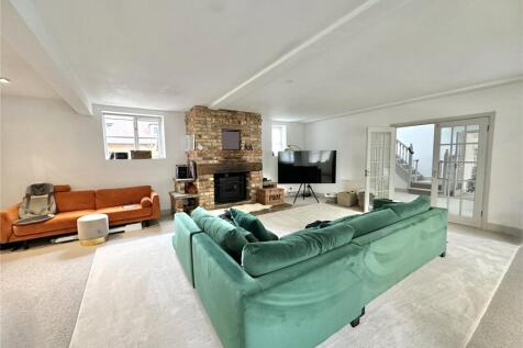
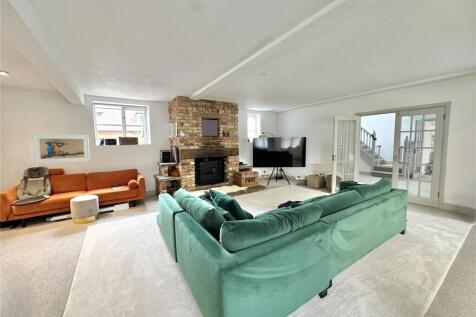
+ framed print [32,133,91,164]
